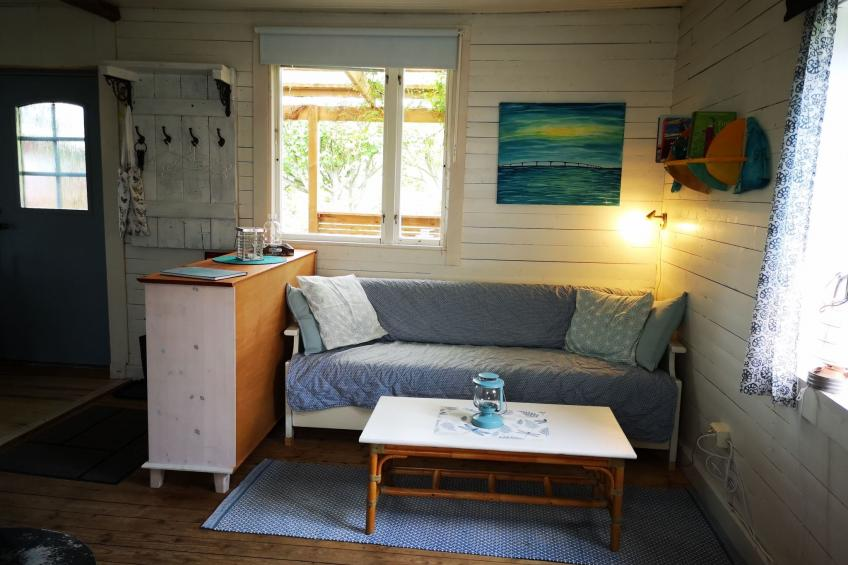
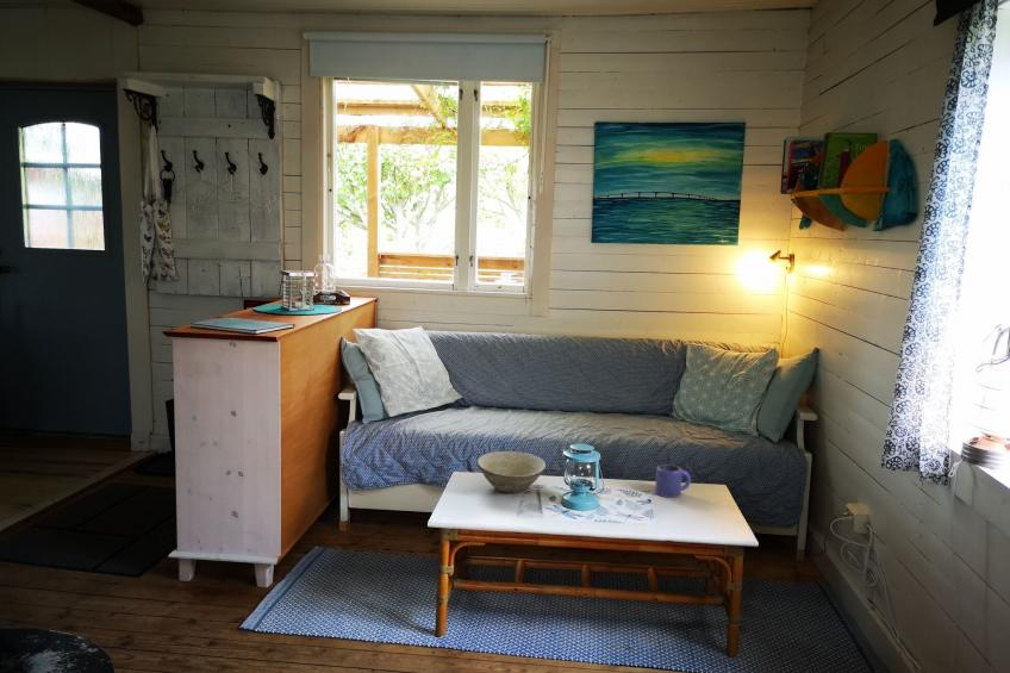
+ mug [654,463,692,499]
+ bowl [476,450,547,494]
